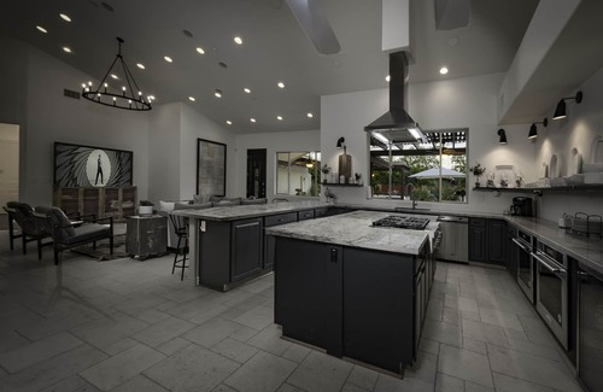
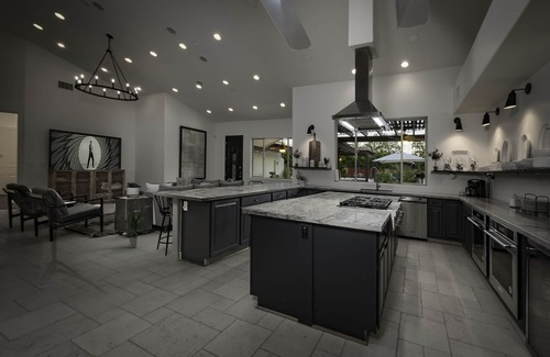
+ indoor plant [120,210,151,248]
